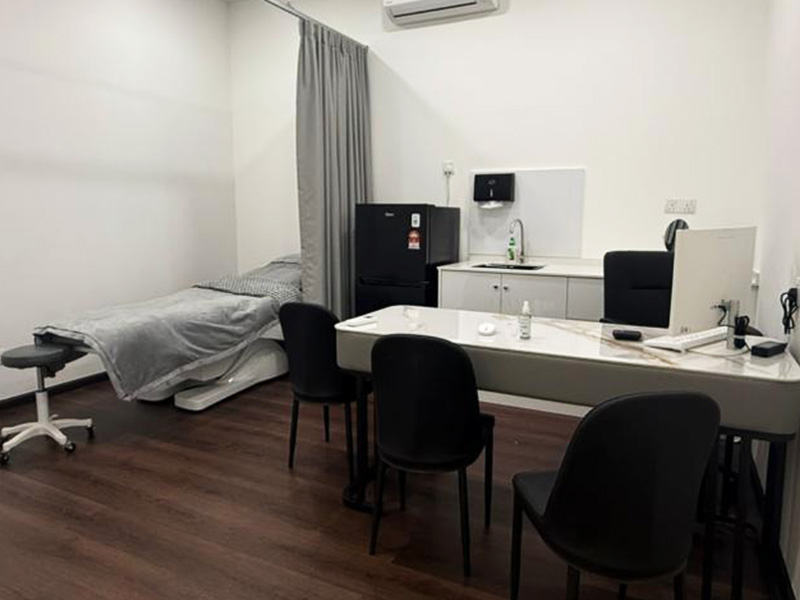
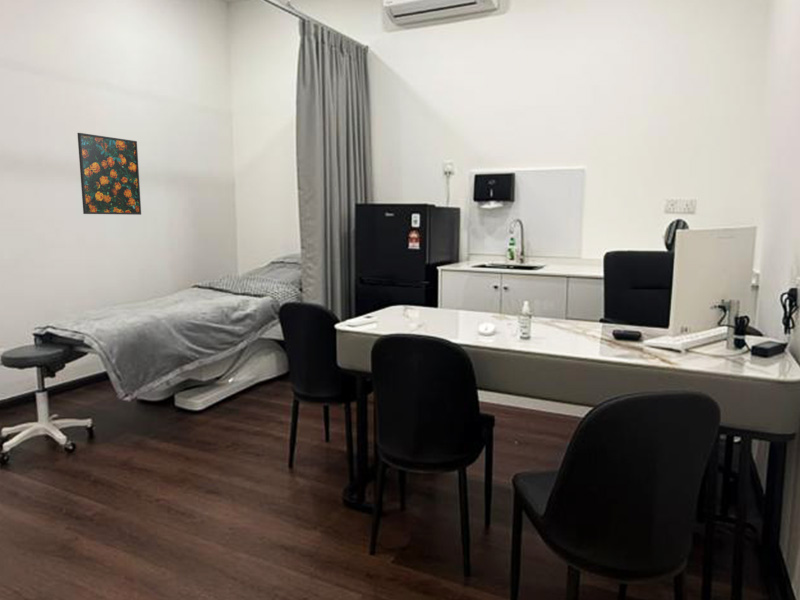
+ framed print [76,132,142,216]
